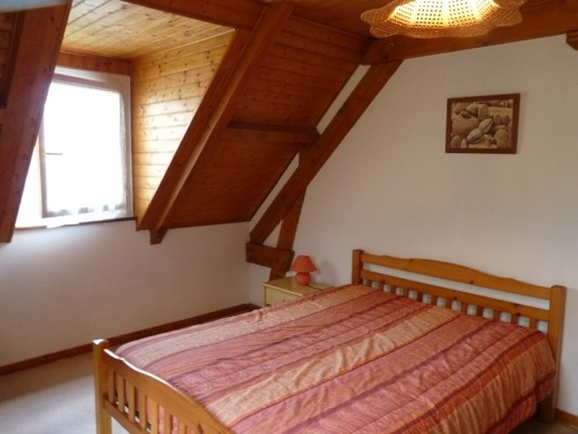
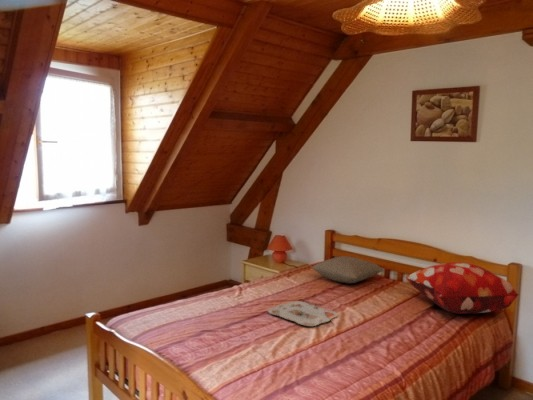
+ serving tray [267,300,339,327]
+ pillow [310,255,386,284]
+ decorative pillow [405,261,520,315]
